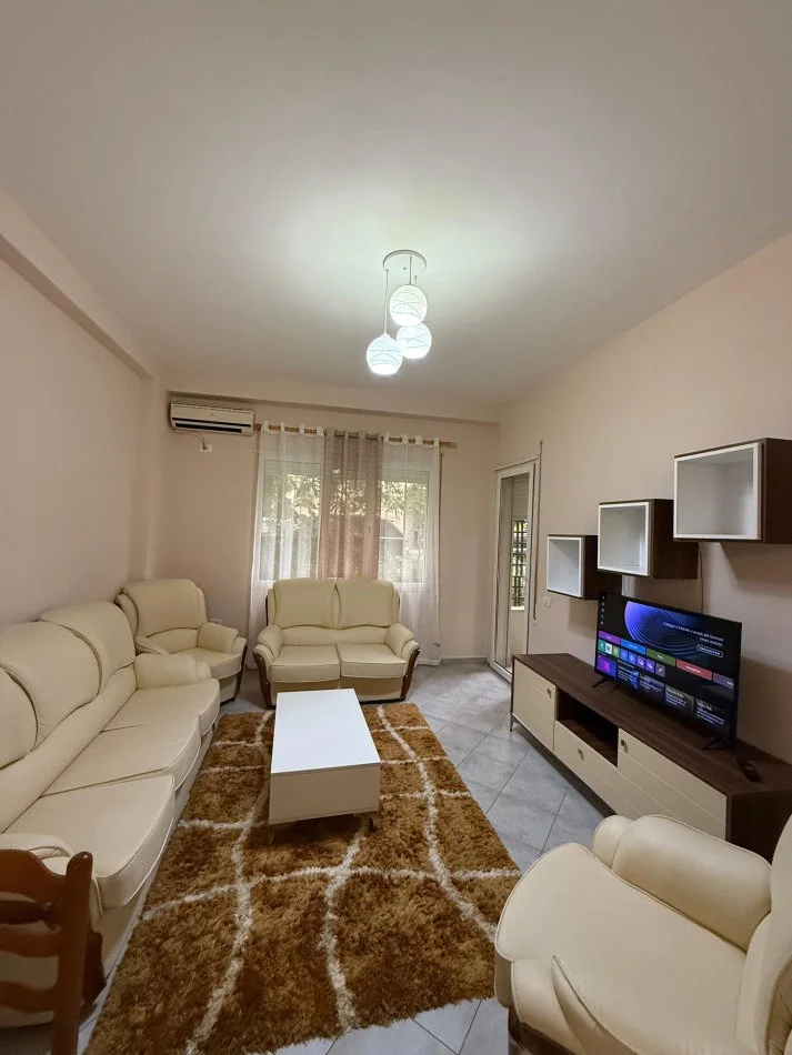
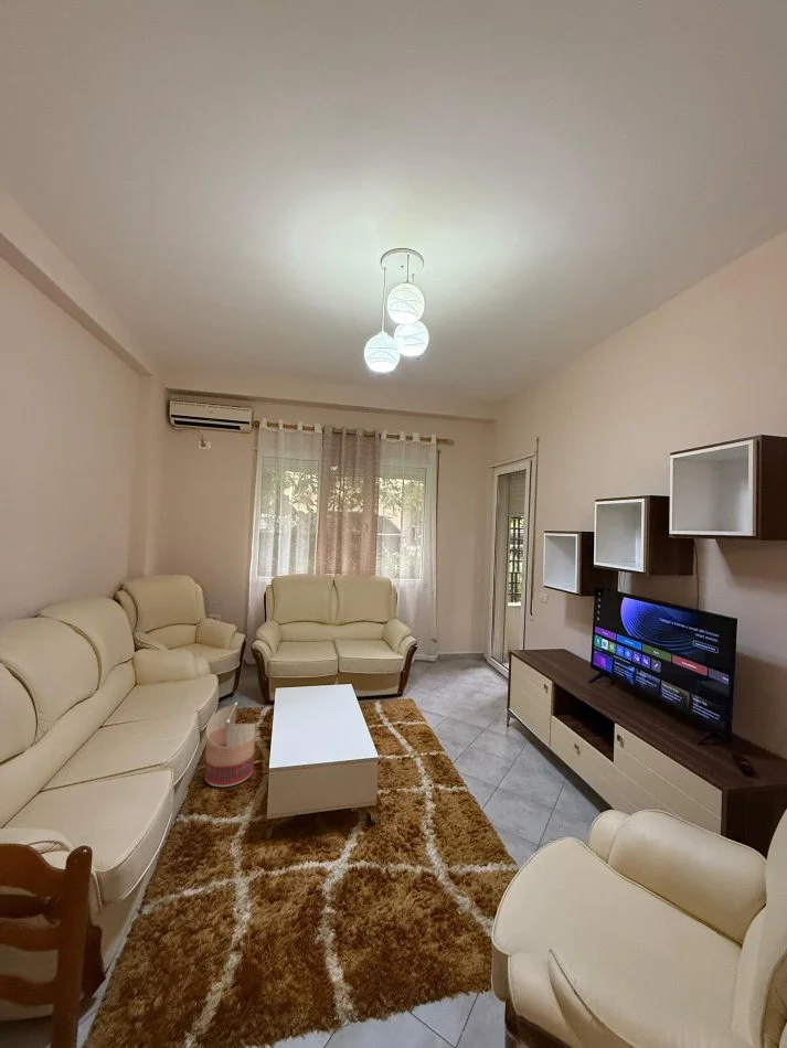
+ basket [204,702,256,788]
